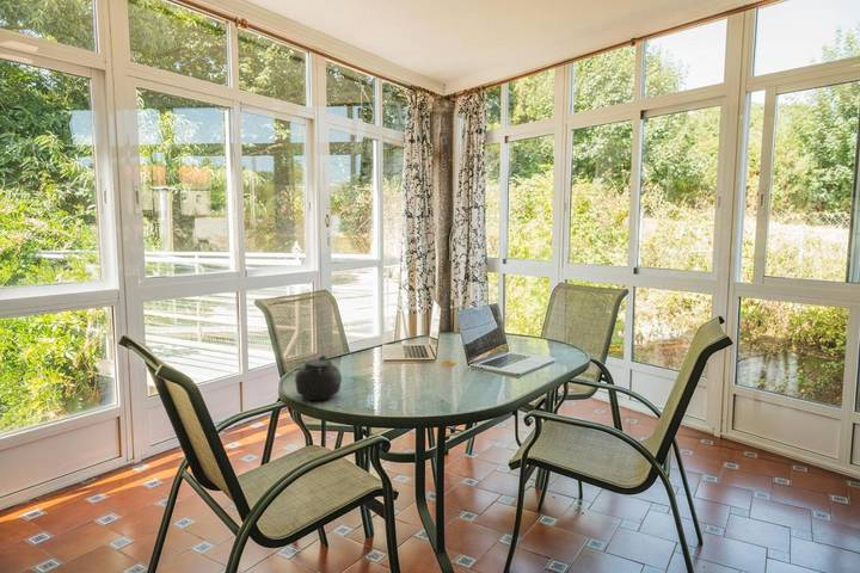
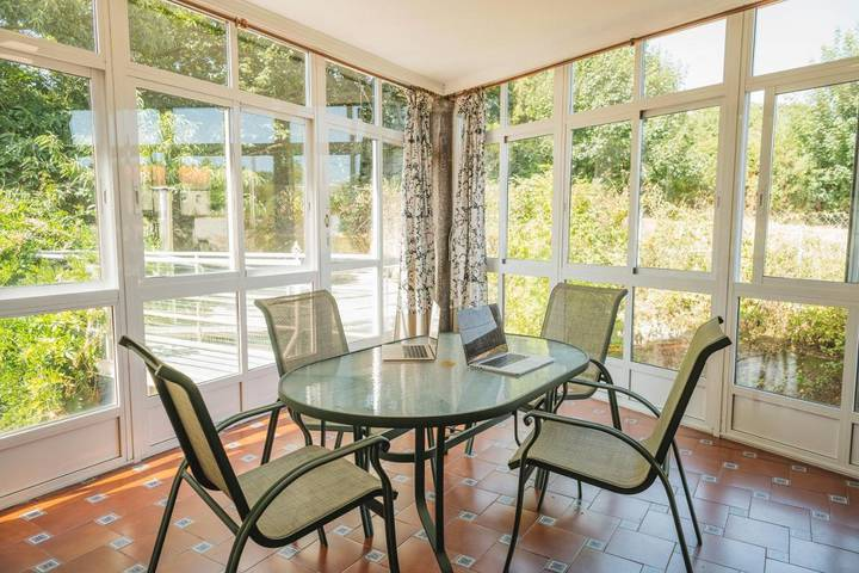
- teapot [294,355,343,402]
